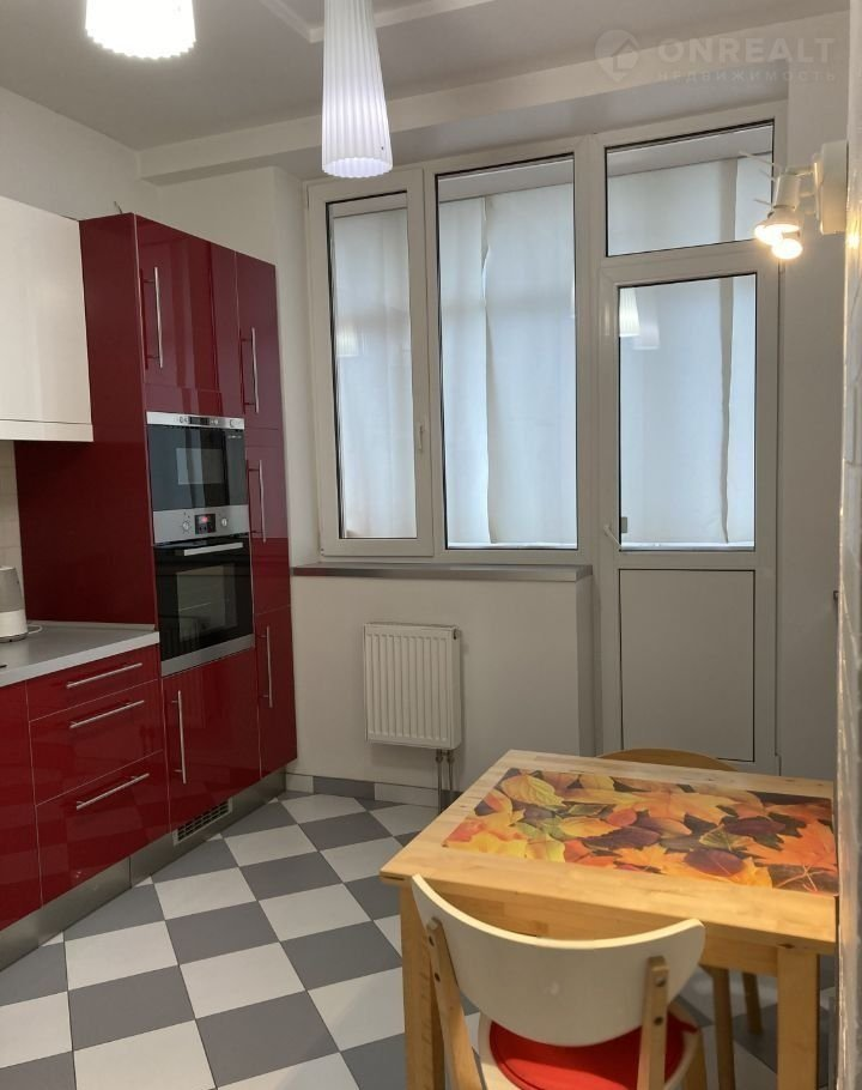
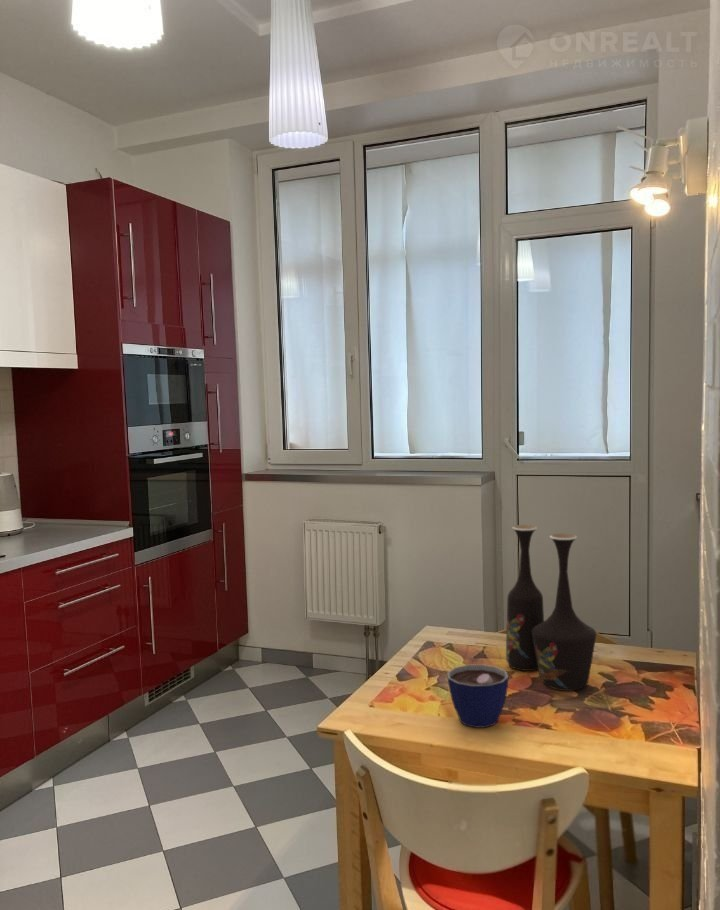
+ vase [505,524,598,692]
+ cup [447,663,509,729]
